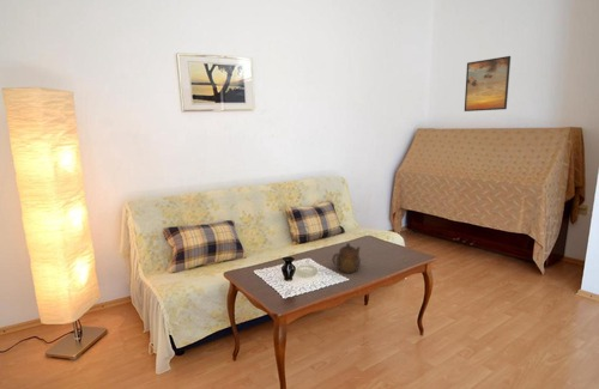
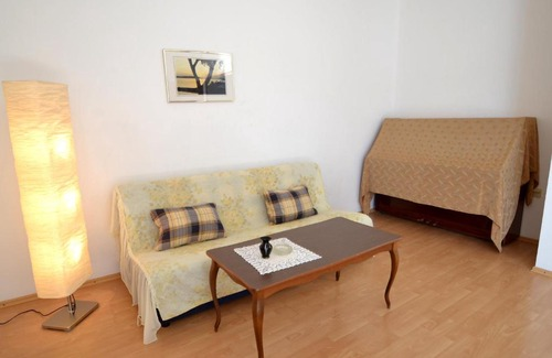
- teapot [332,242,362,274]
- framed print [464,55,512,113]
